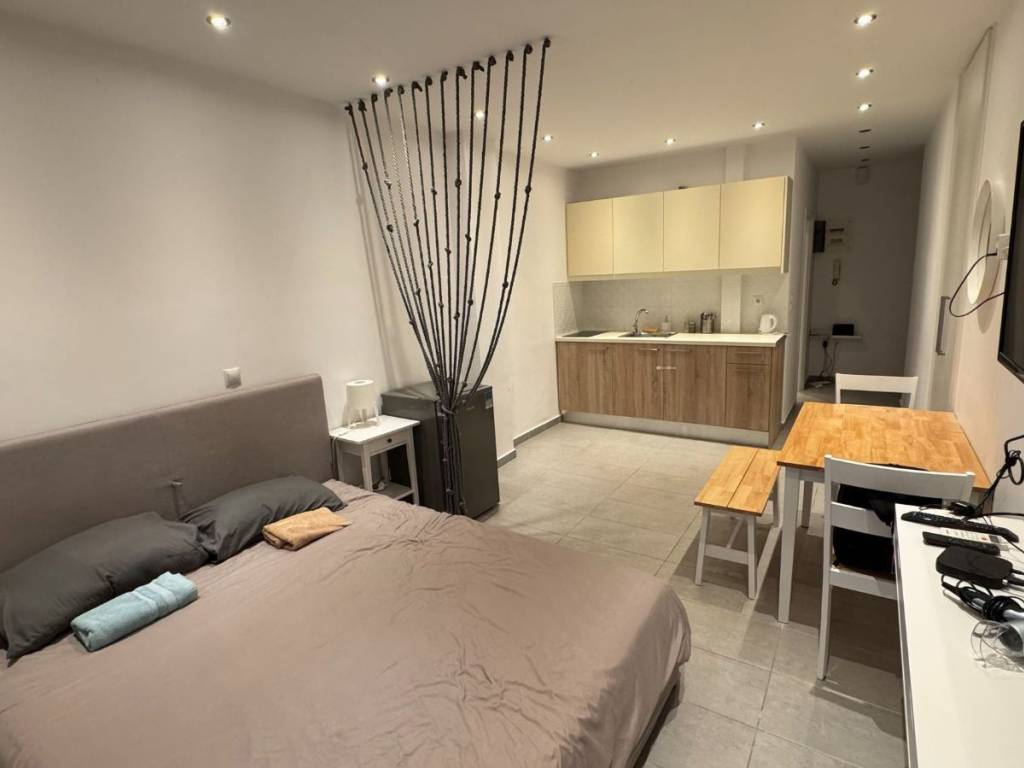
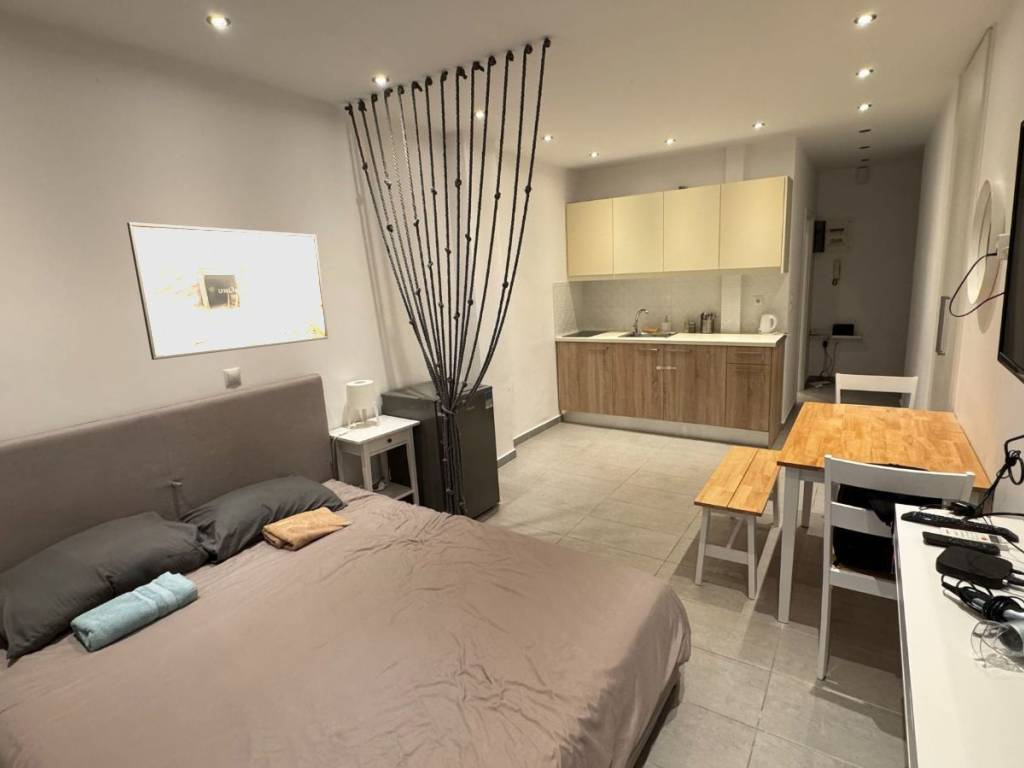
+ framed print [126,221,329,361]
